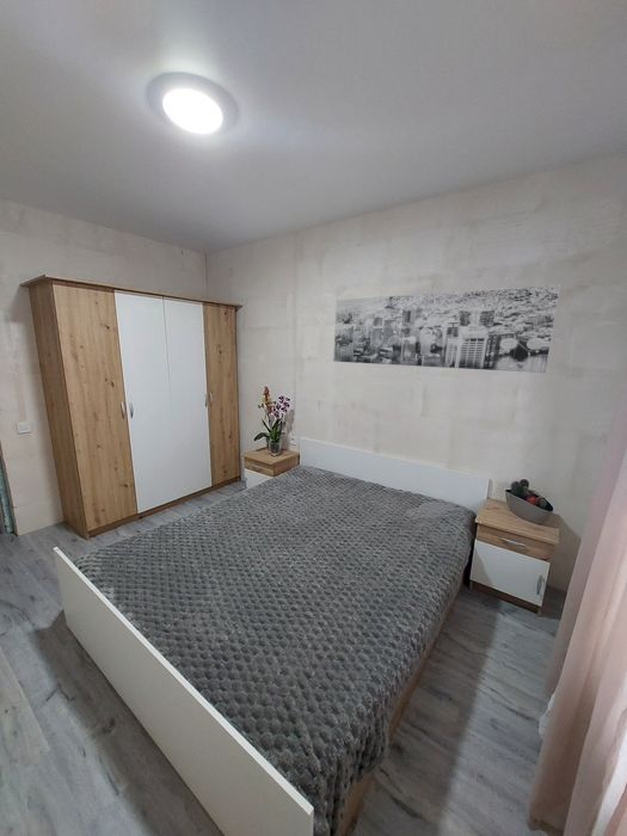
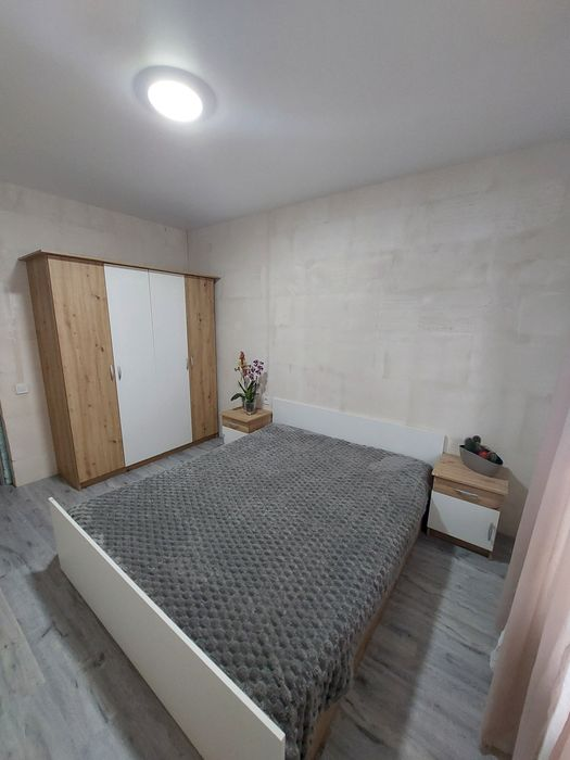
- wall art [332,283,561,374]
